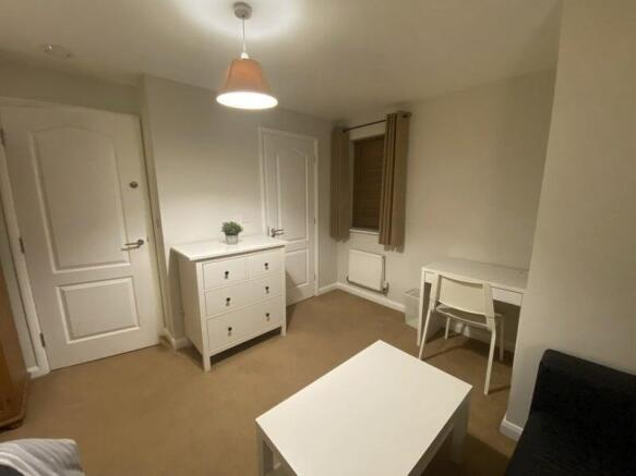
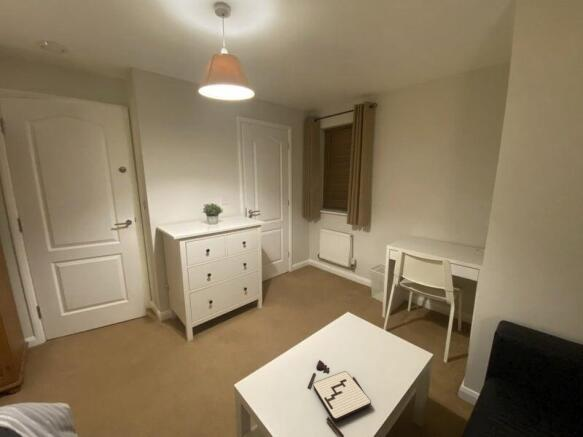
+ board game [307,359,372,437]
